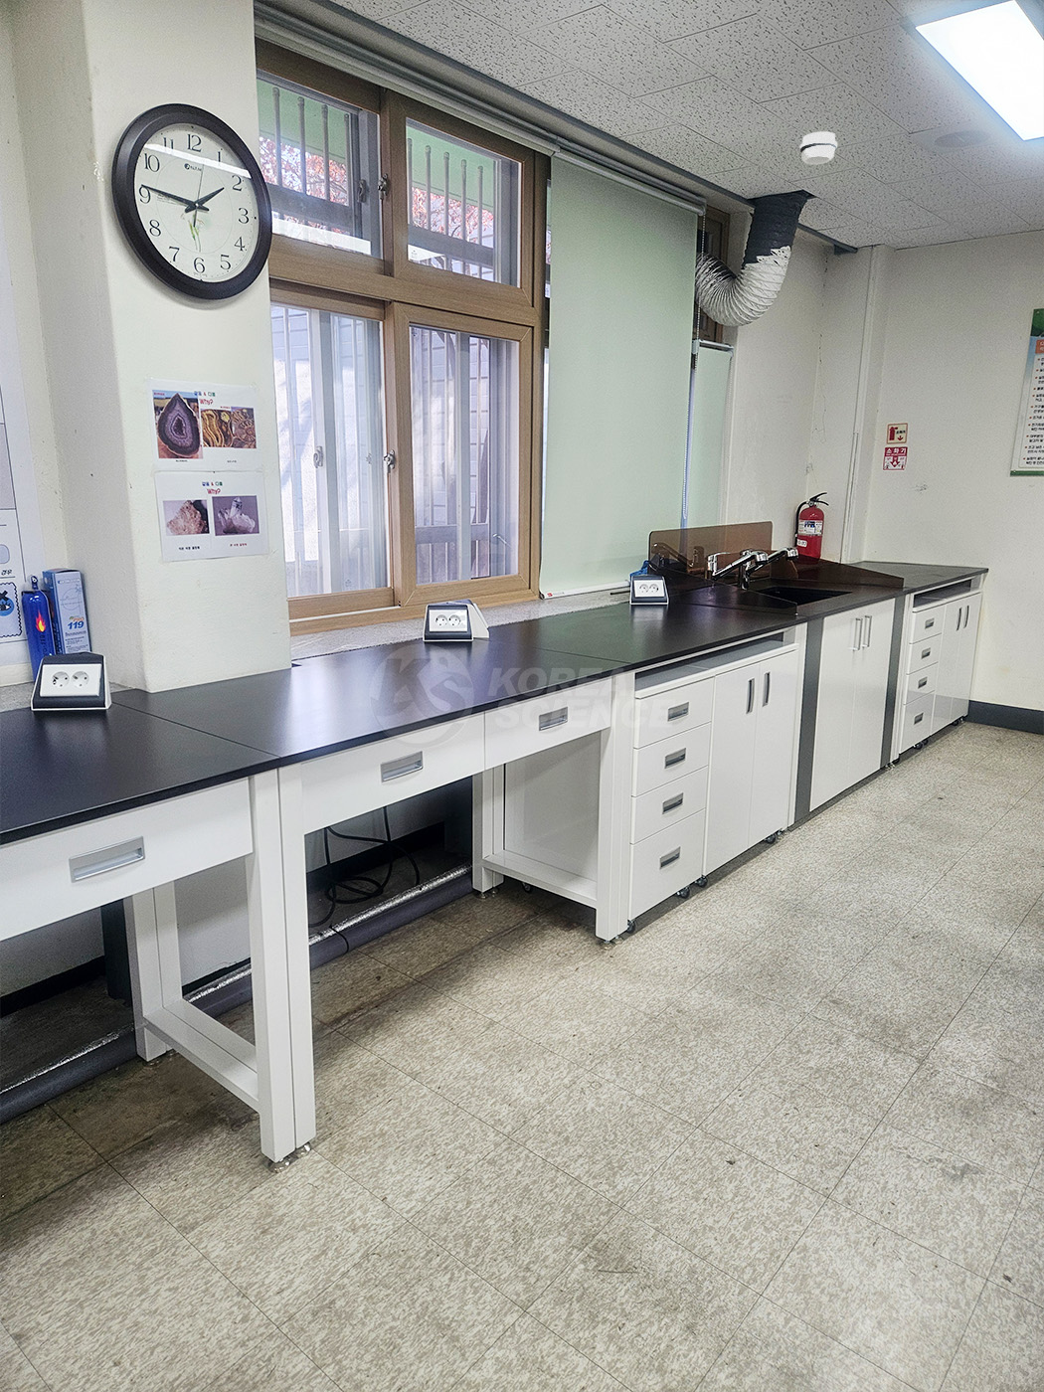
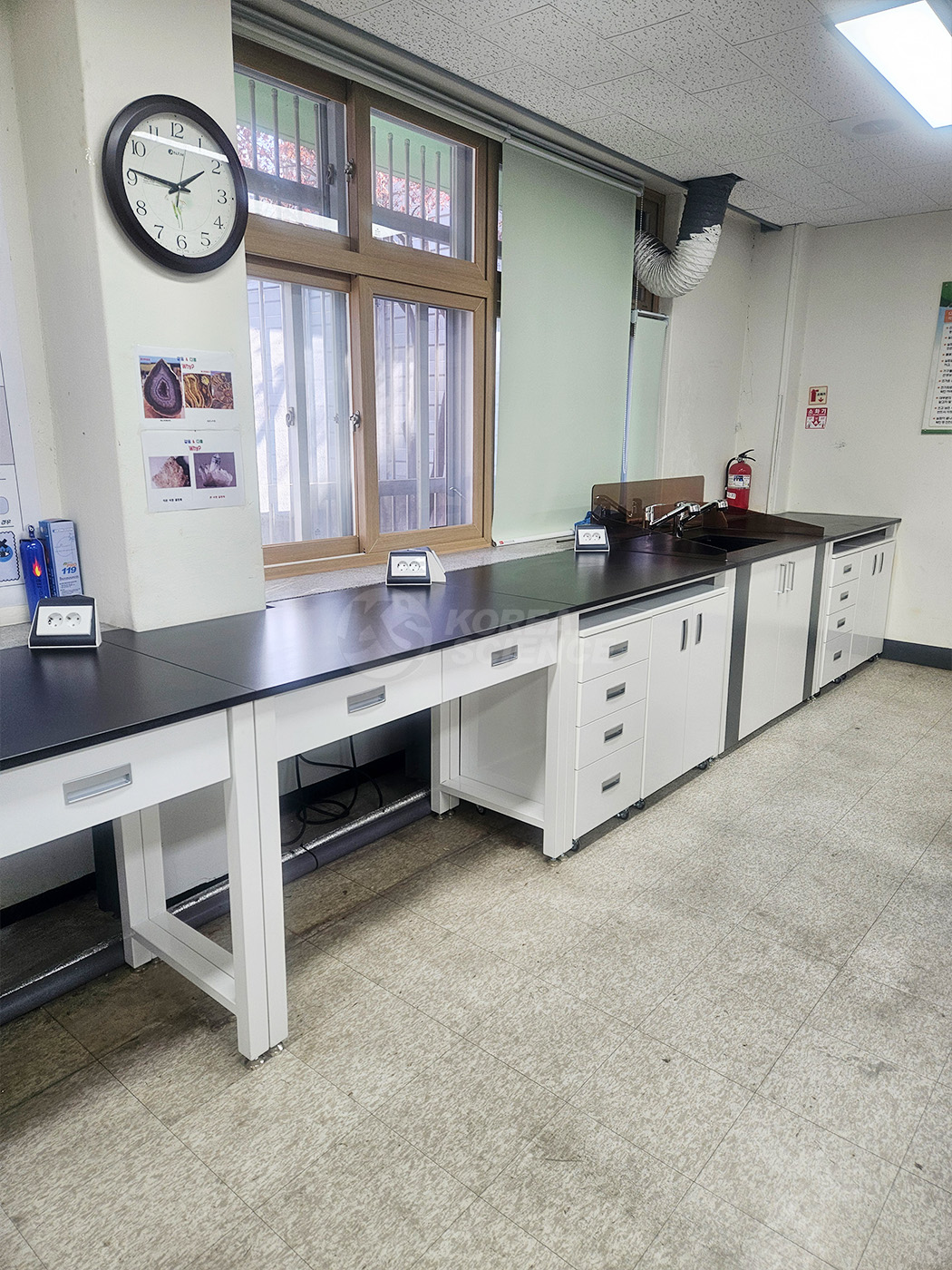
- smoke detector [798,130,838,166]
